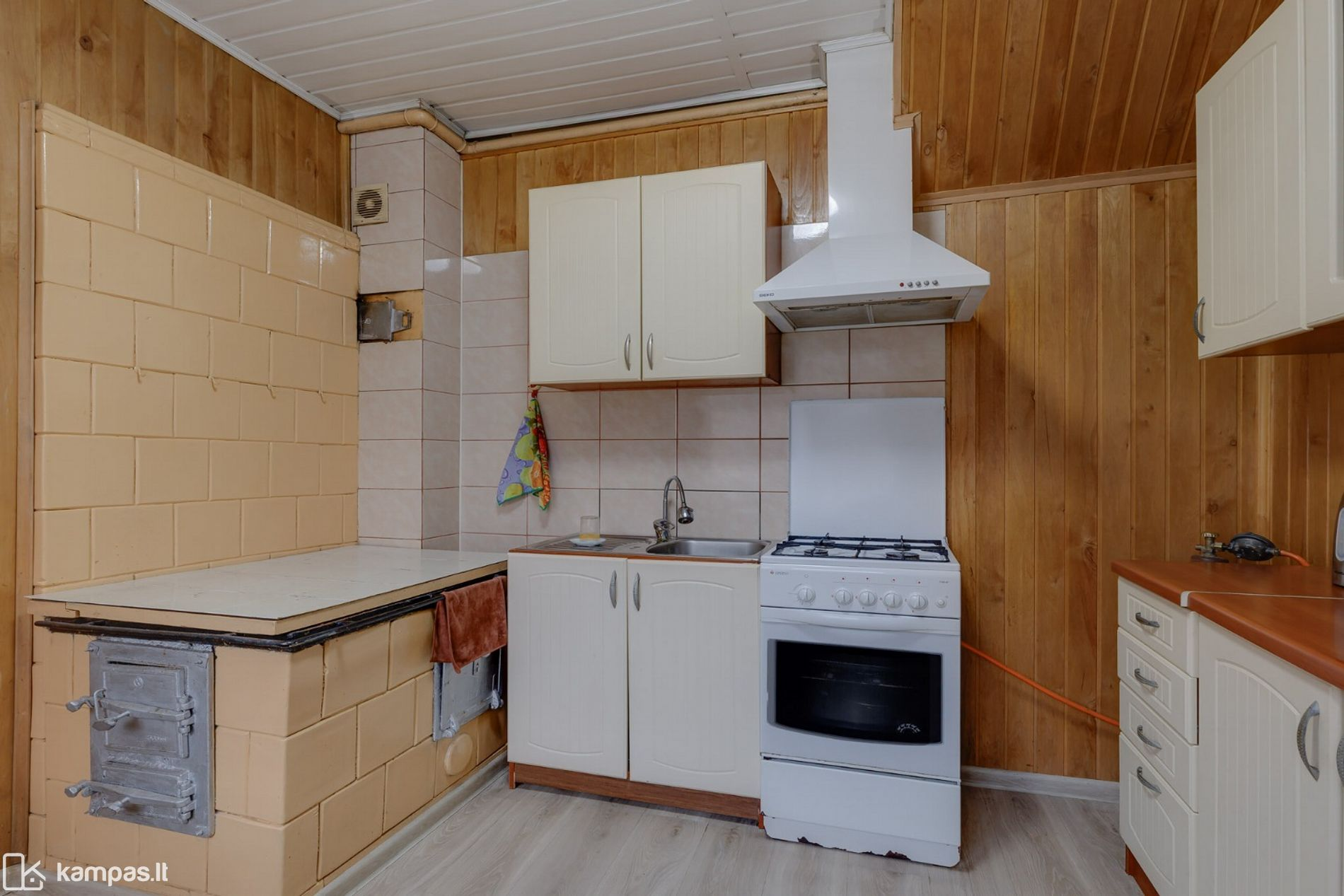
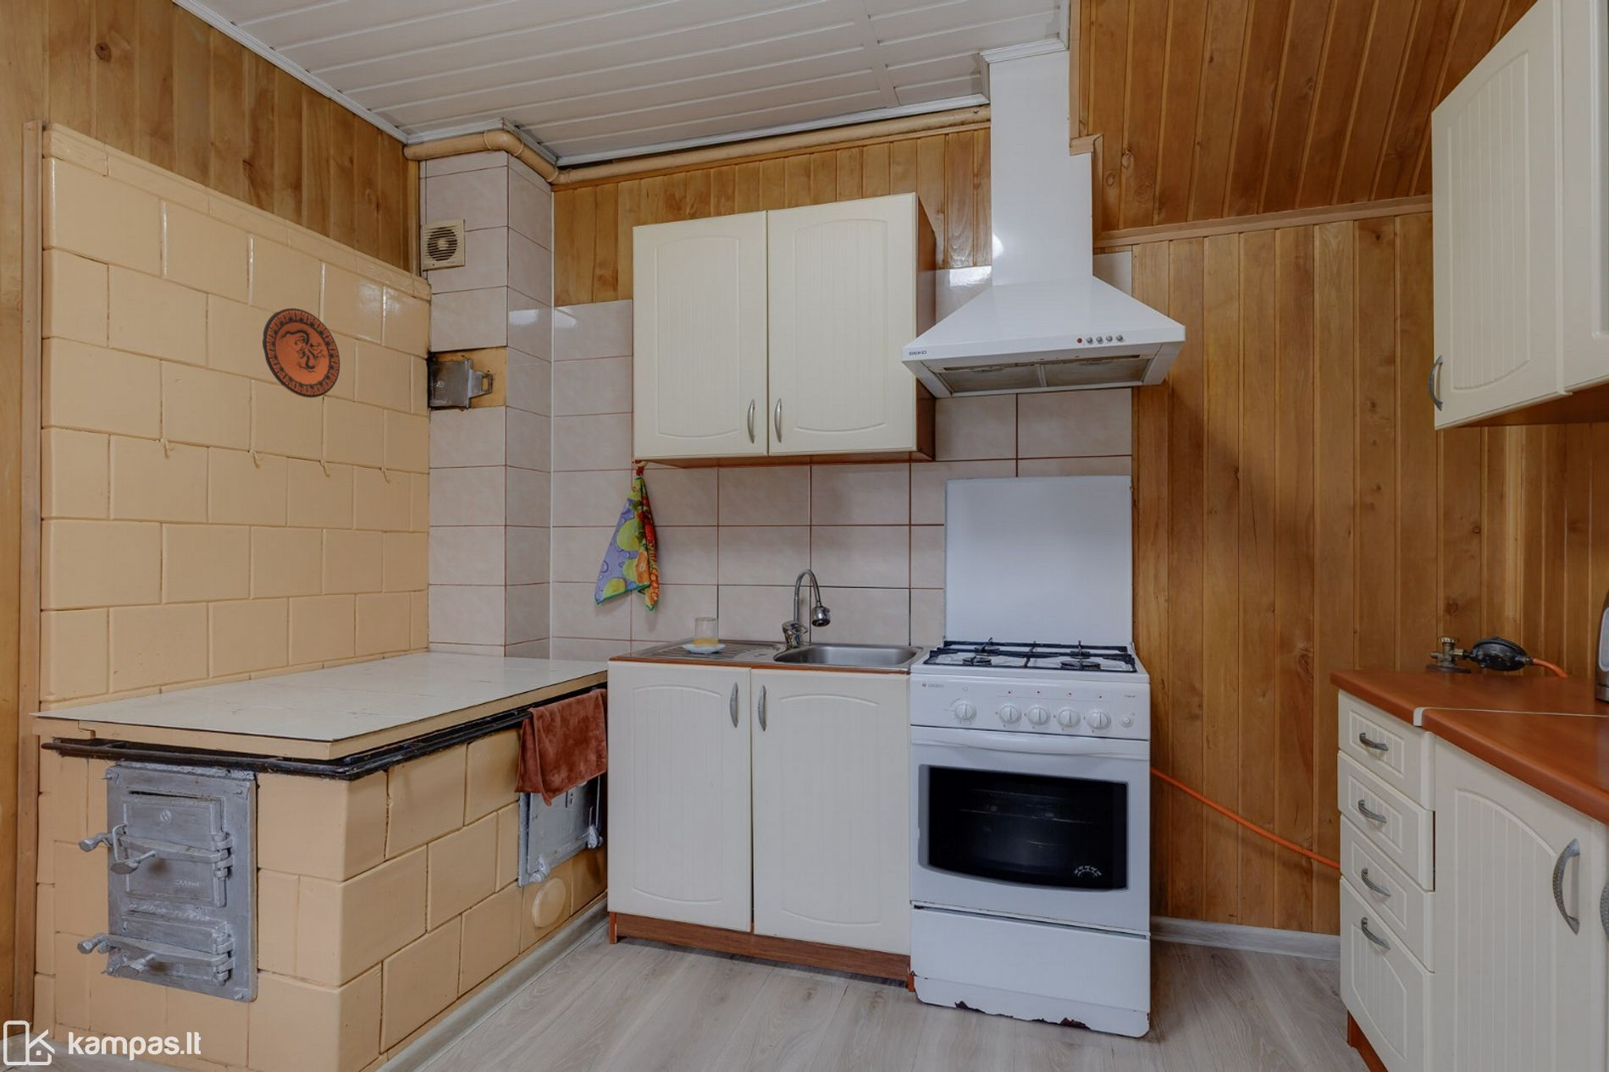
+ decorative plate [262,307,340,398]
